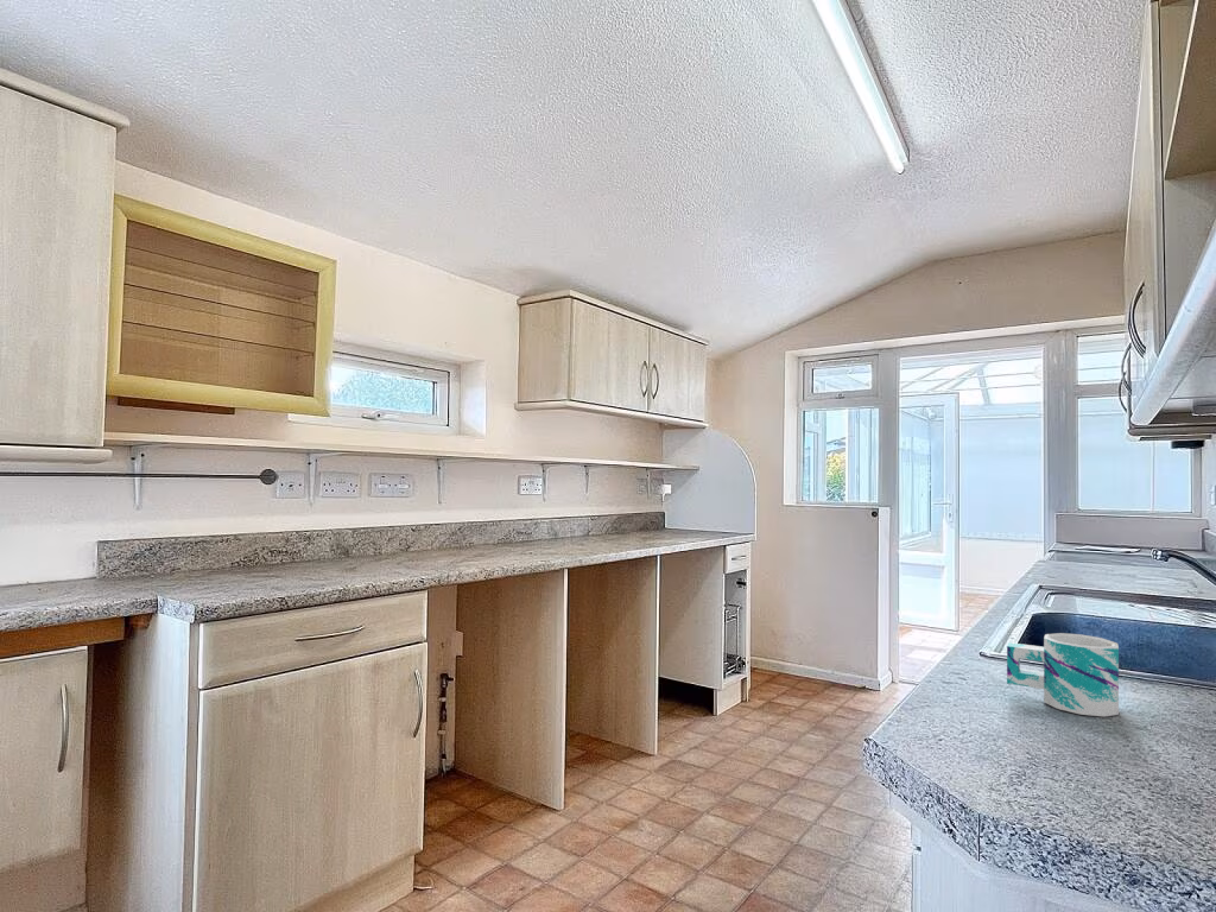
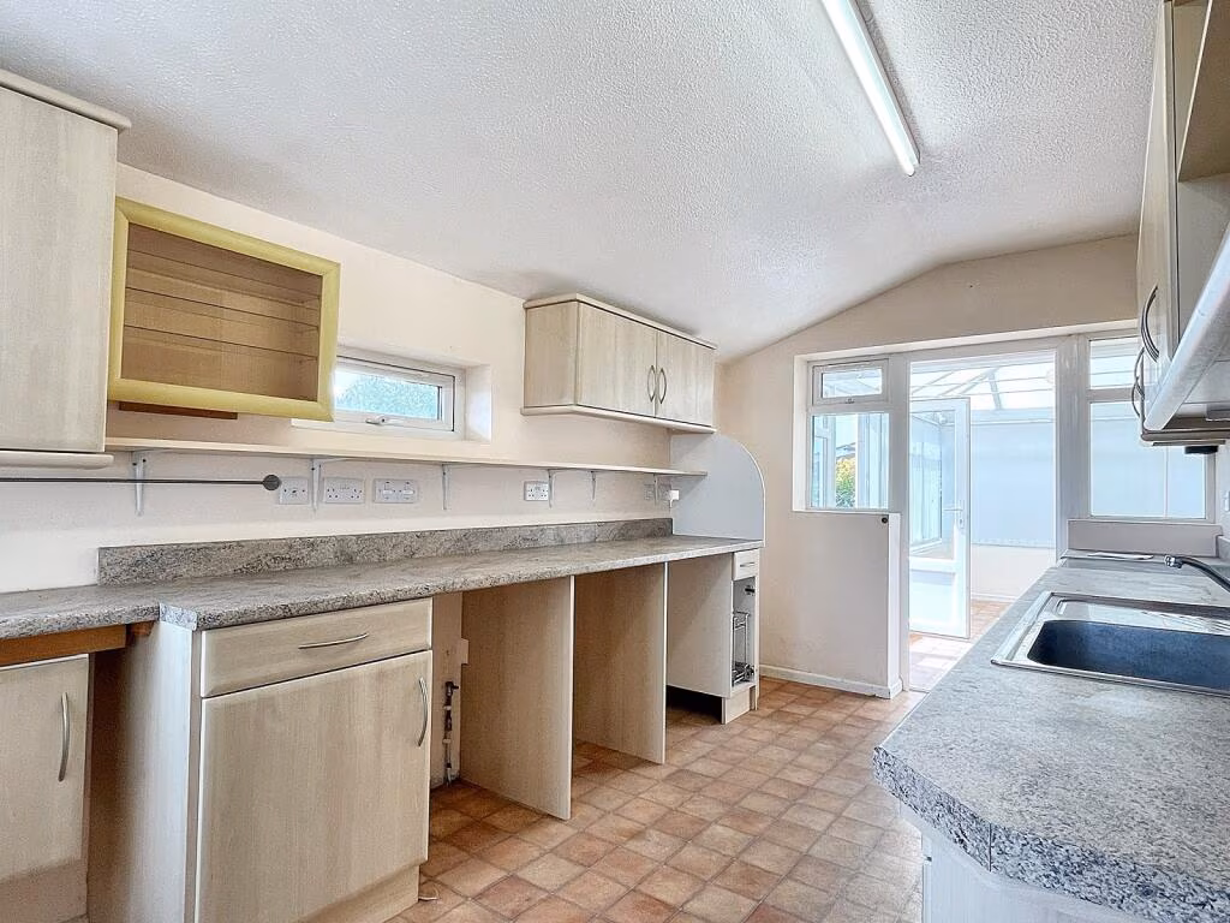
- mug [1006,632,1120,717]
